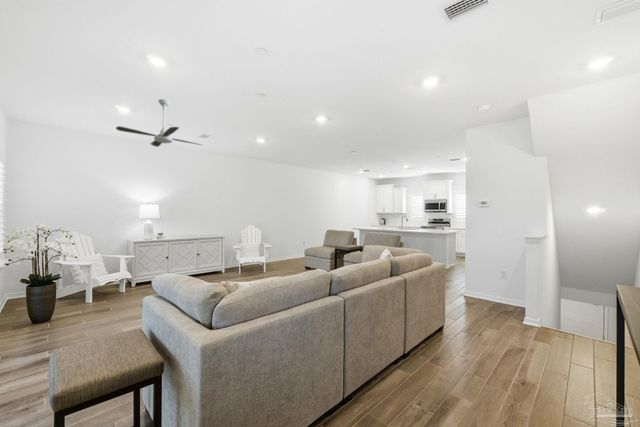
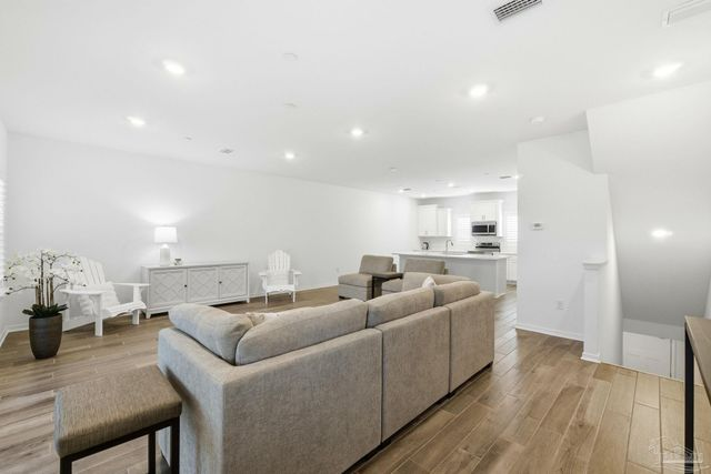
- ceiling fan [115,98,203,148]
